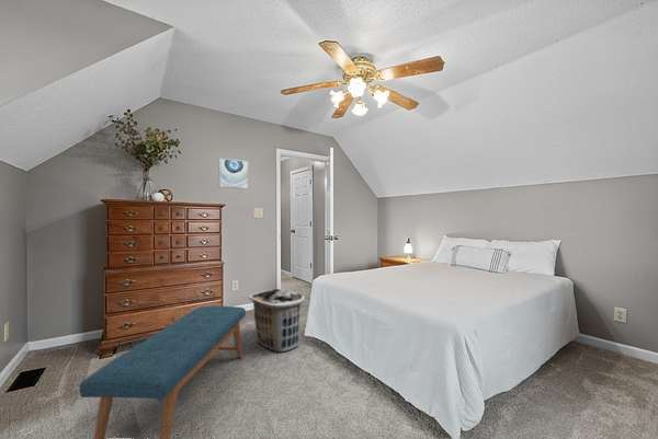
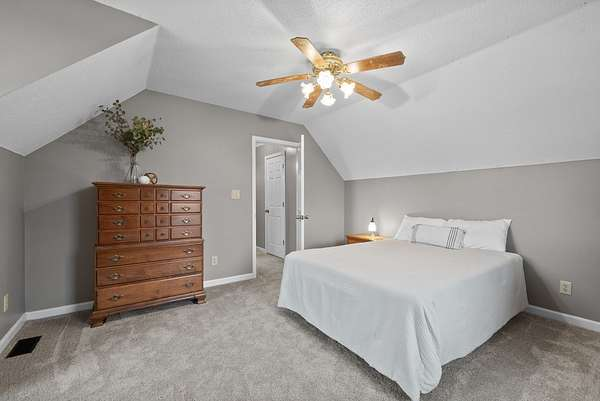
- wall art [217,158,249,190]
- clothes hamper [248,288,306,353]
- bench [78,305,247,439]
